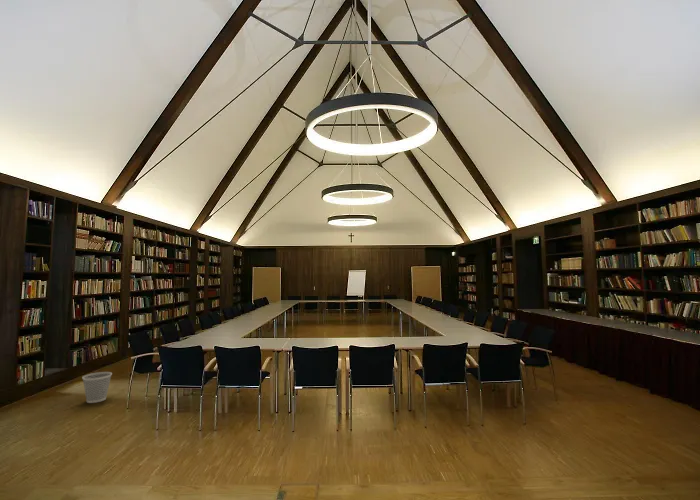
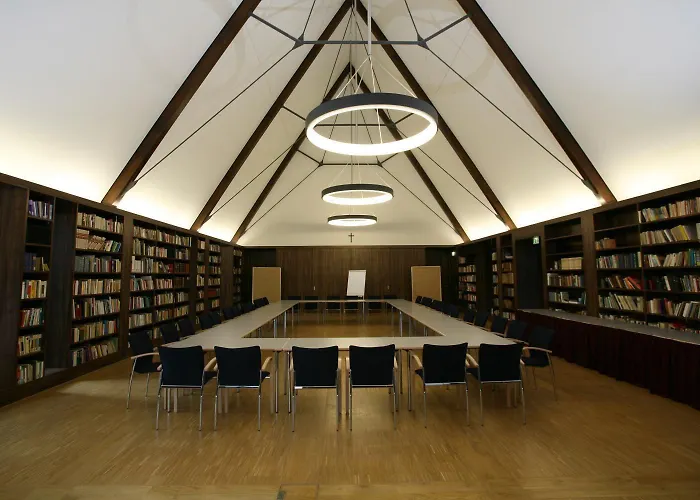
- wastebasket [81,371,113,404]
